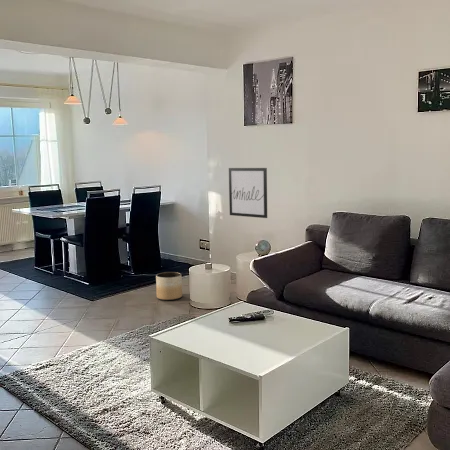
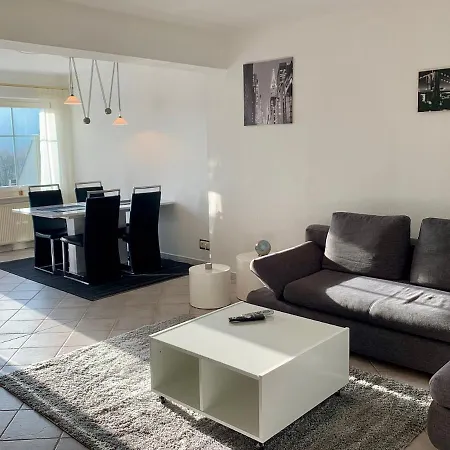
- planter [155,271,183,301]
- wall art [228,167,268,219]
